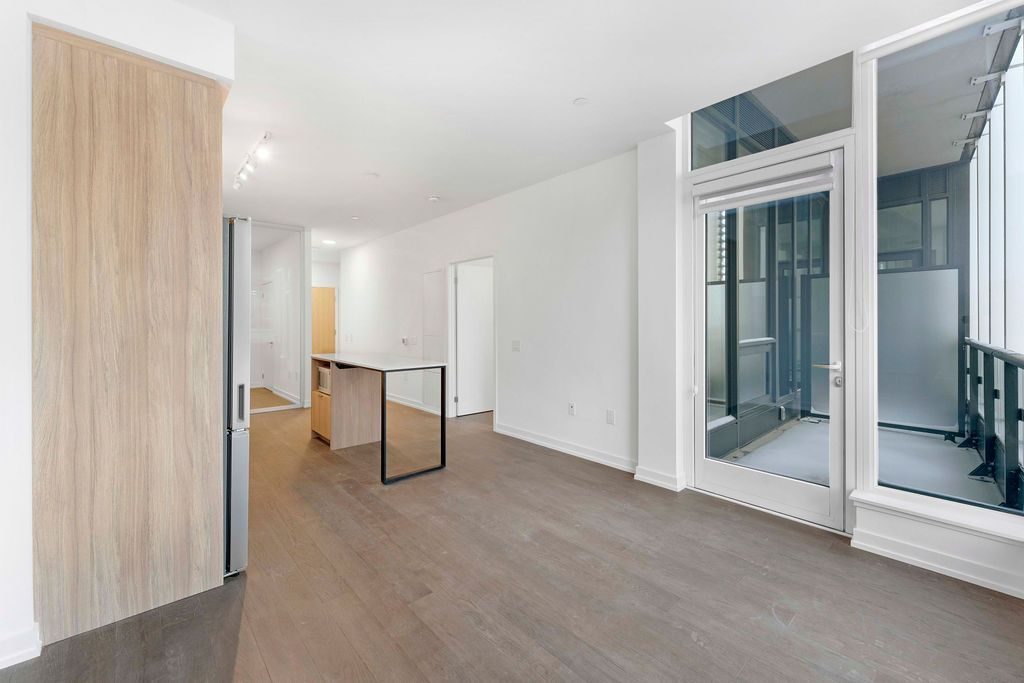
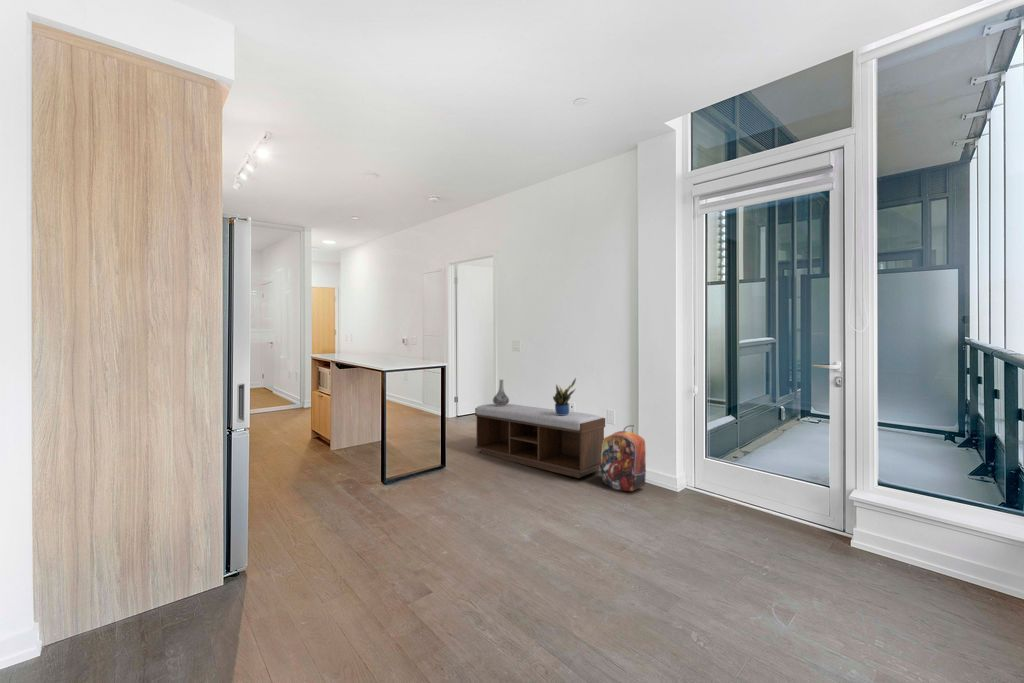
+ bench [474,403,606,479]
+ potted plant [552,377,577,415]
+ backpack [599,424,647,492]
+ decorative vase [492,379,510,406]
